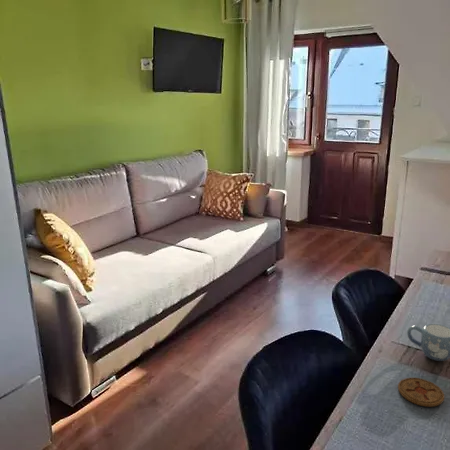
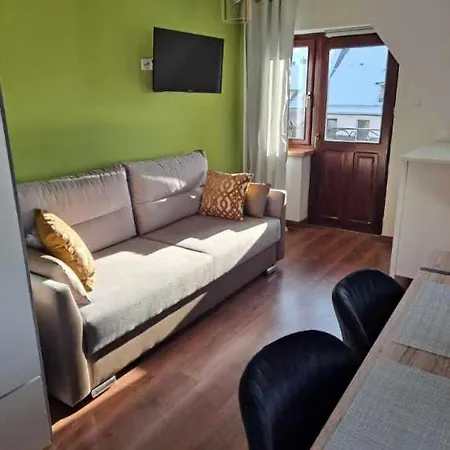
- coaster [397,377,445,408]
- mug [406,323,450,362]
